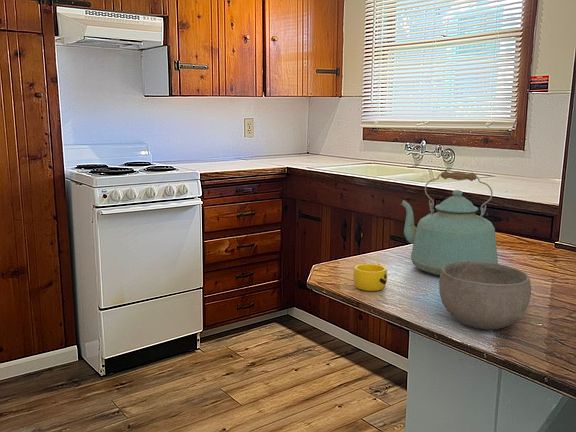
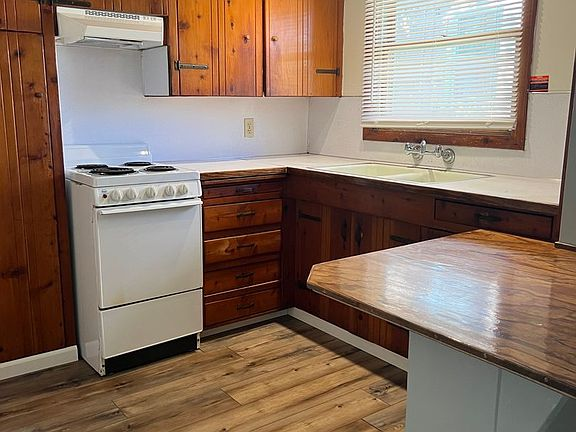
- cup [352,262,388,292]
- bowl [438,261,532,330]
- kettle [400,170,499,277]
